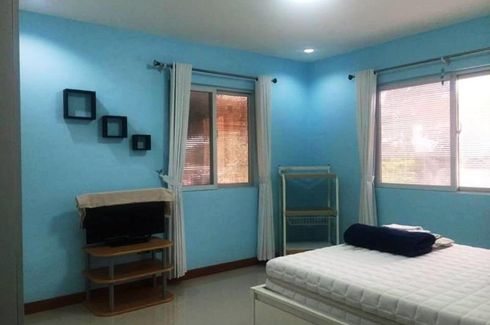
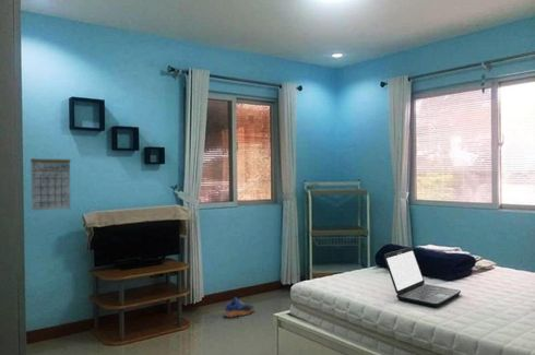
+ shoe [223,296,255,319]
+ calendar [29,146,72,212]
+ laptop [383,246,462,308]
